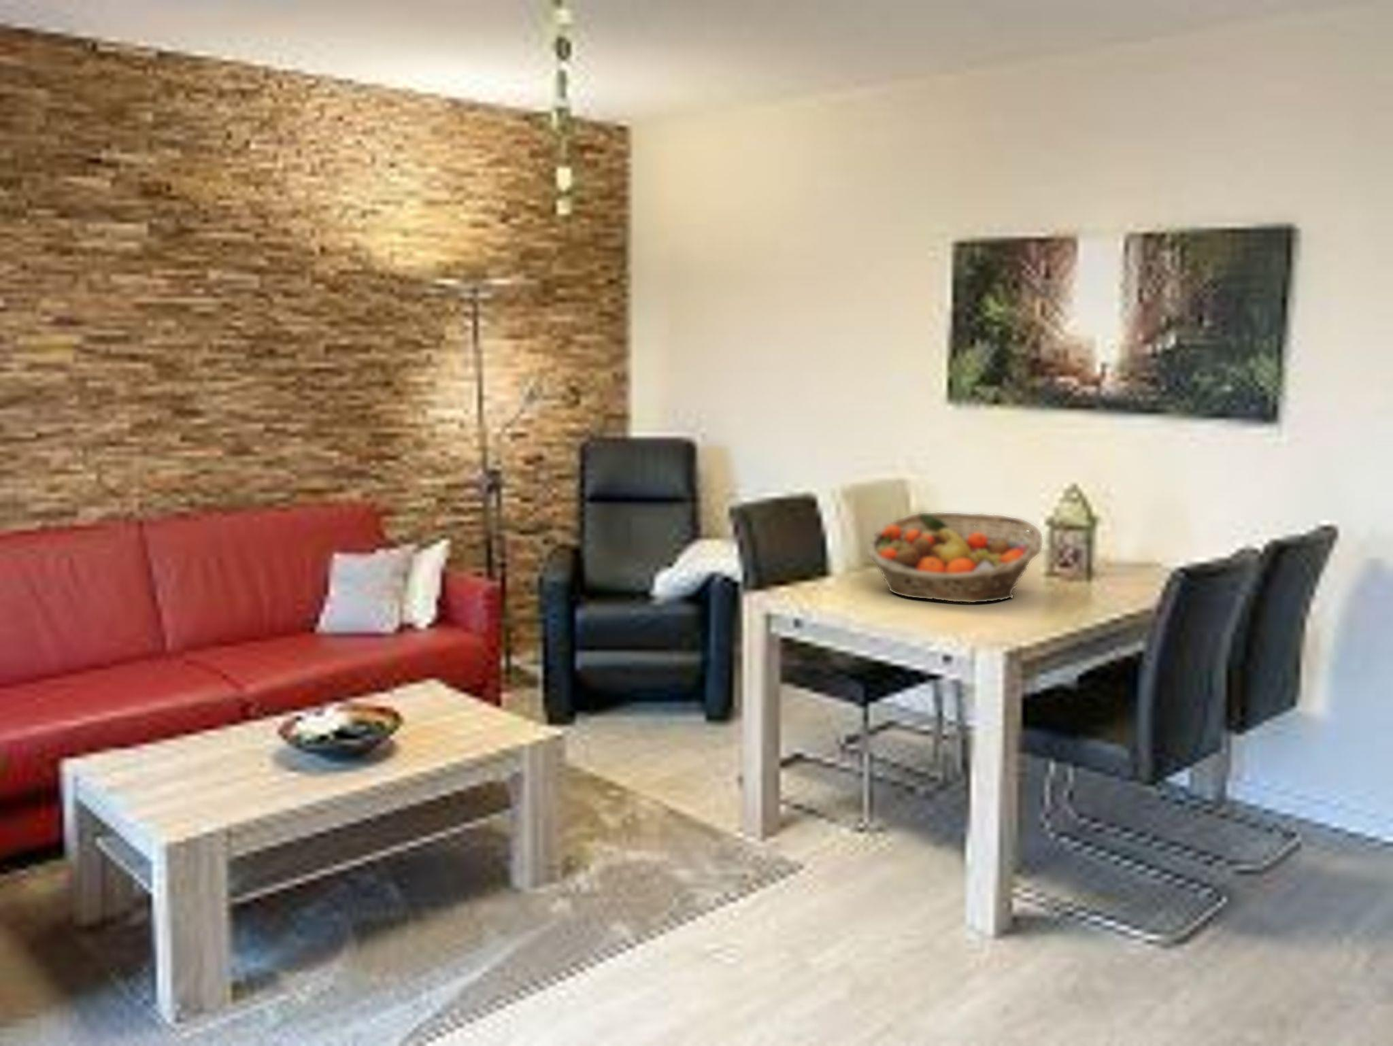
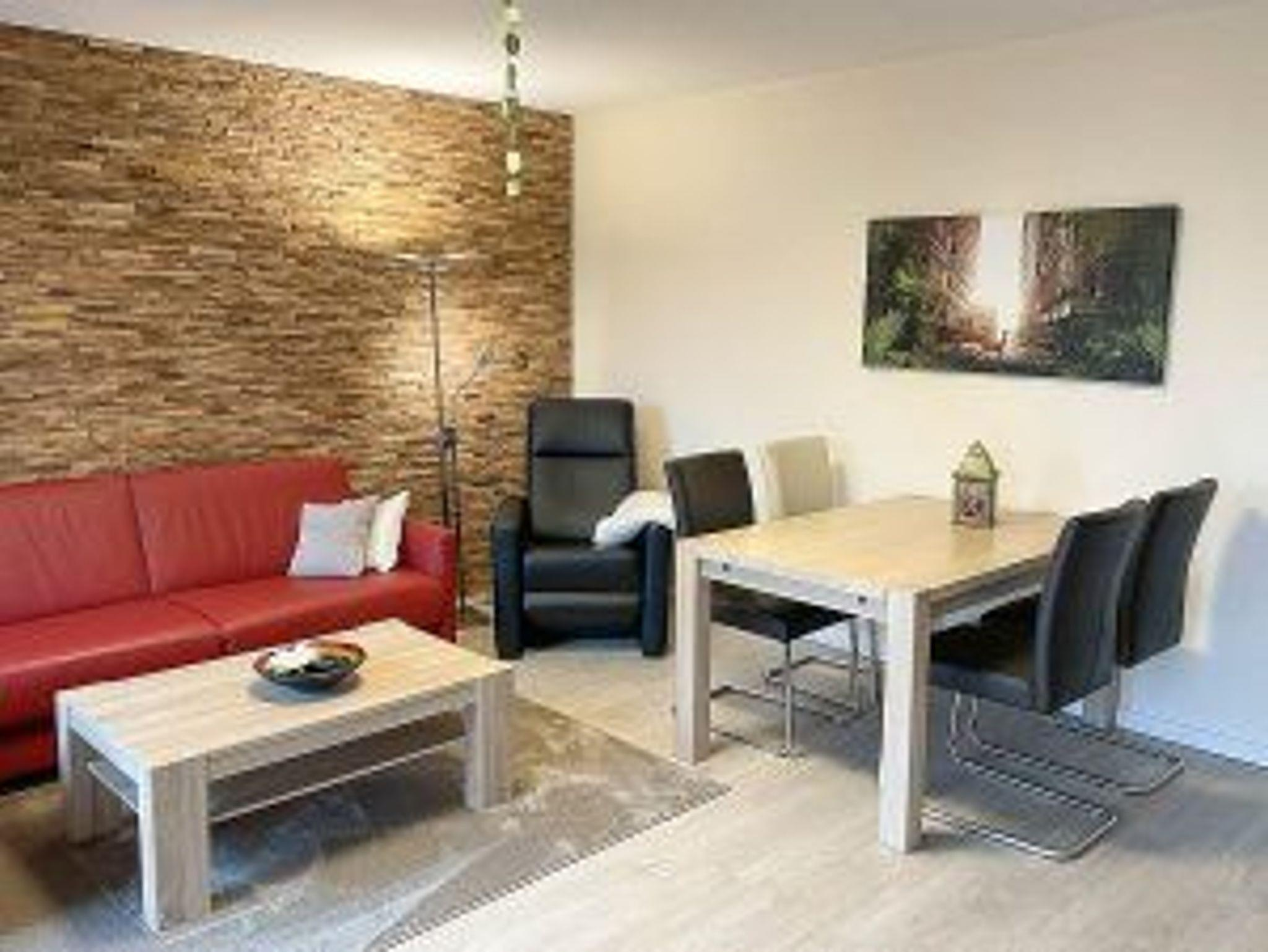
- fruit basket [866,511,1044,603]
